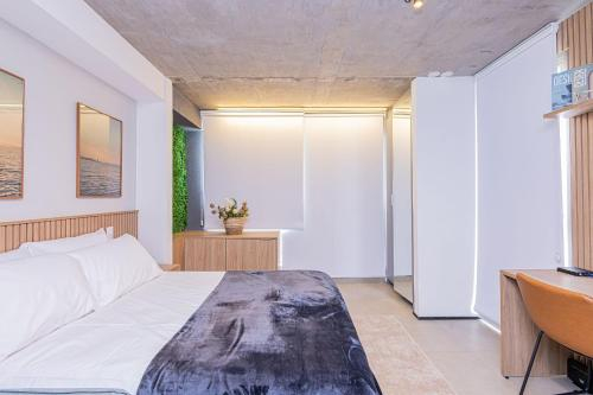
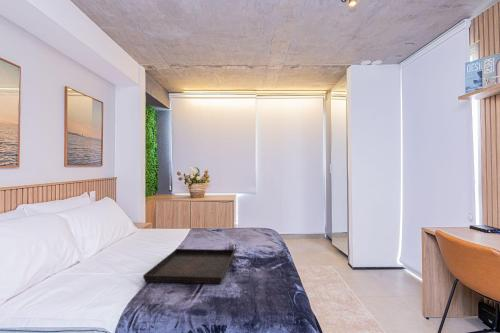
+ serving tray [142,248,236,285]
